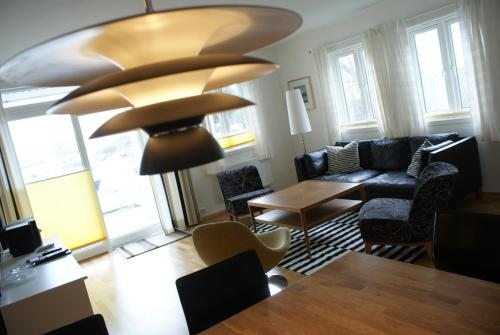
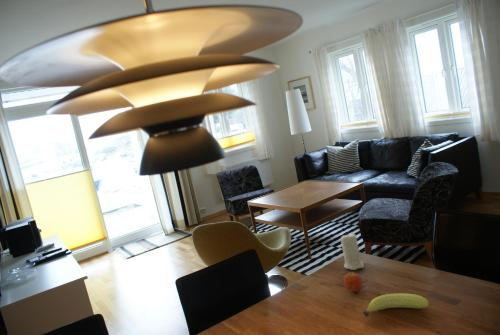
+ fruit [363,293,431,318]
+ fruit [342,270,363,293]
+ candle [340,232,365,271]
